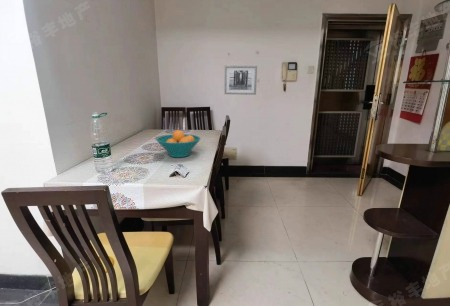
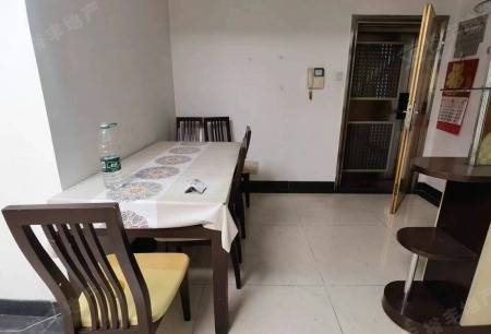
- wall art [224,64,258,96]
- fruit bowl [155,129,202,158]
